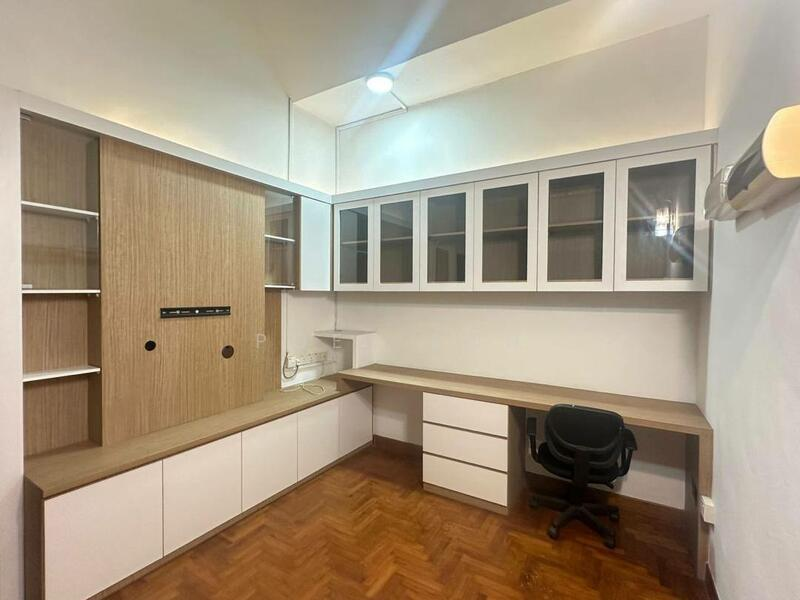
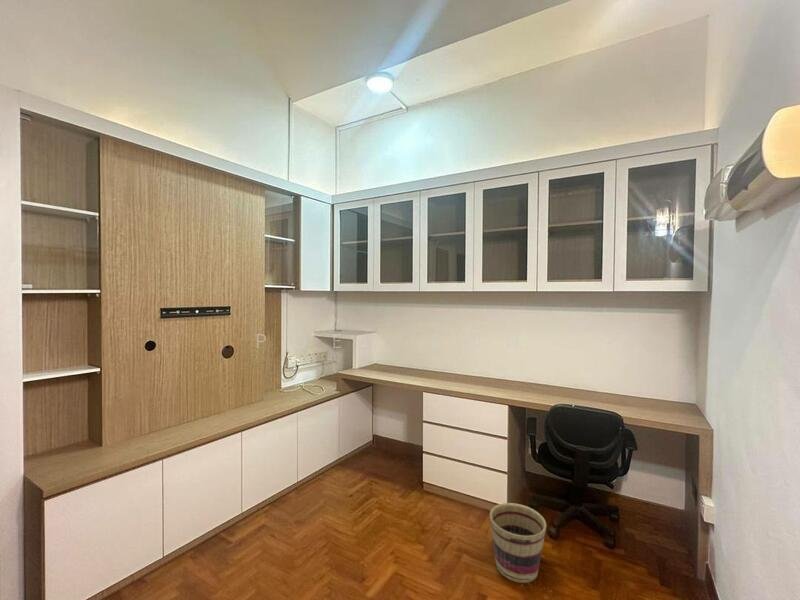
+ basket [489,502,547,584]
